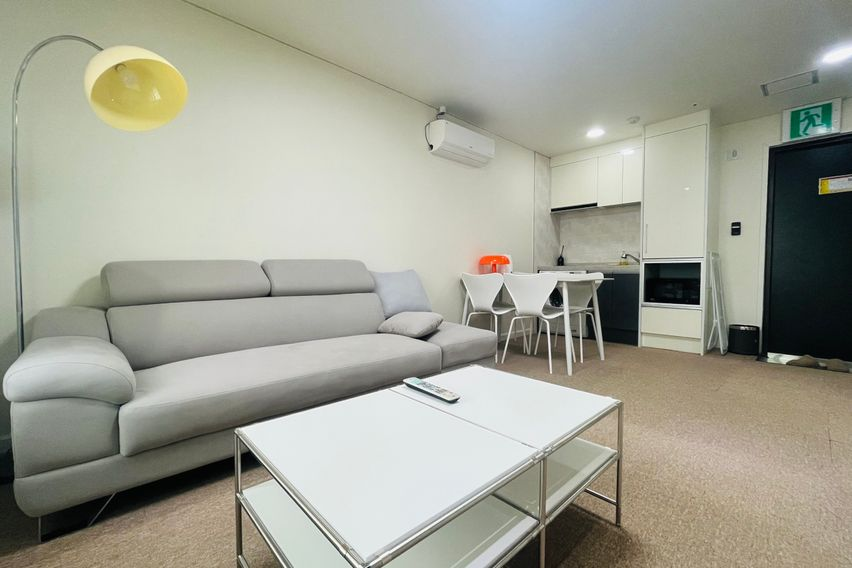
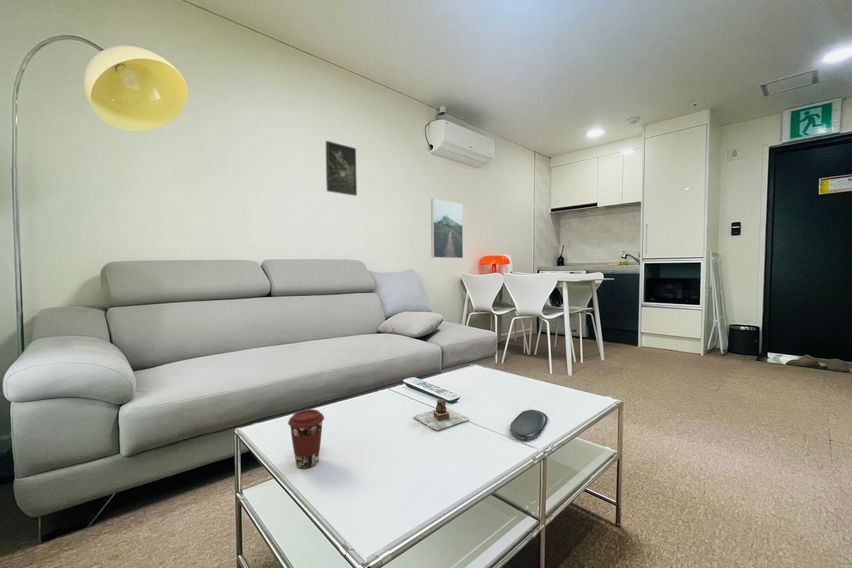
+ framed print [430,198,464,259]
+ coffee cup [287,408,325,469]
+ oval tray [509,409,549,441]
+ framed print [325,140,358,197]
+ teapot [413,396,471,431]
